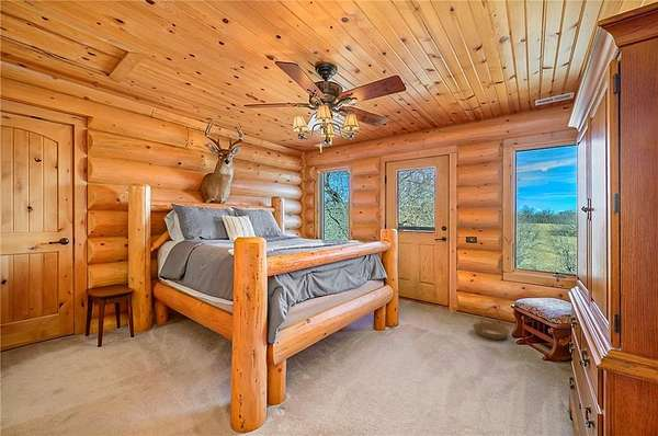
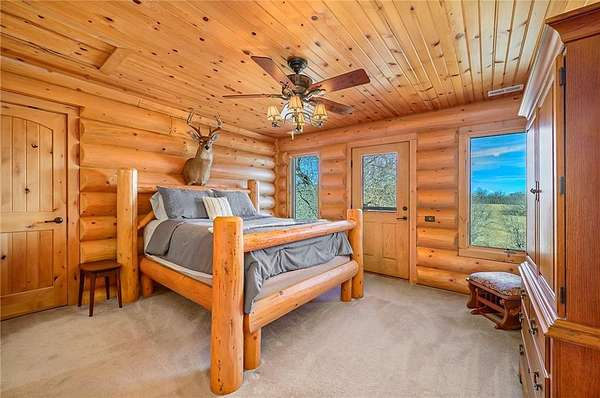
- basket [472,306,511,341]
